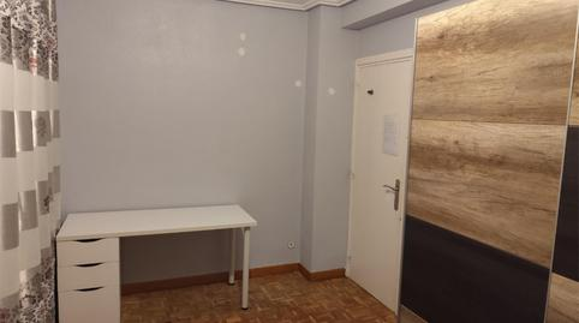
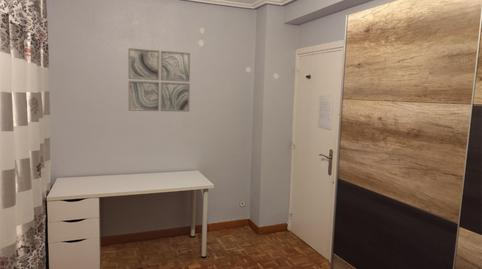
+ wall art [127,47,191,113]
